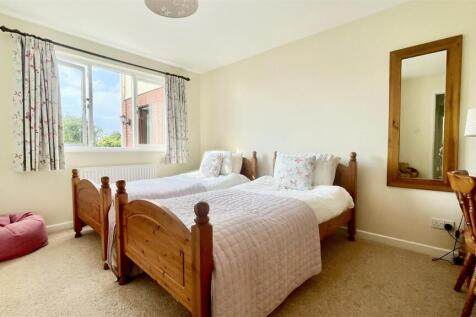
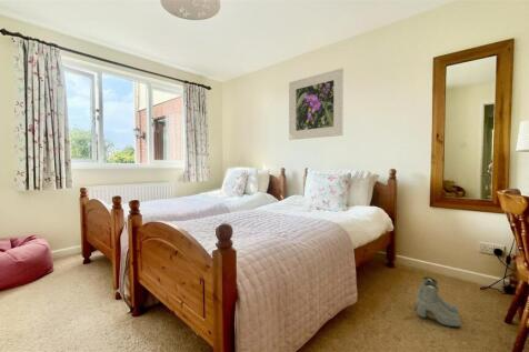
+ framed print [288,67,345,141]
+ boots [416,275,462,328]
